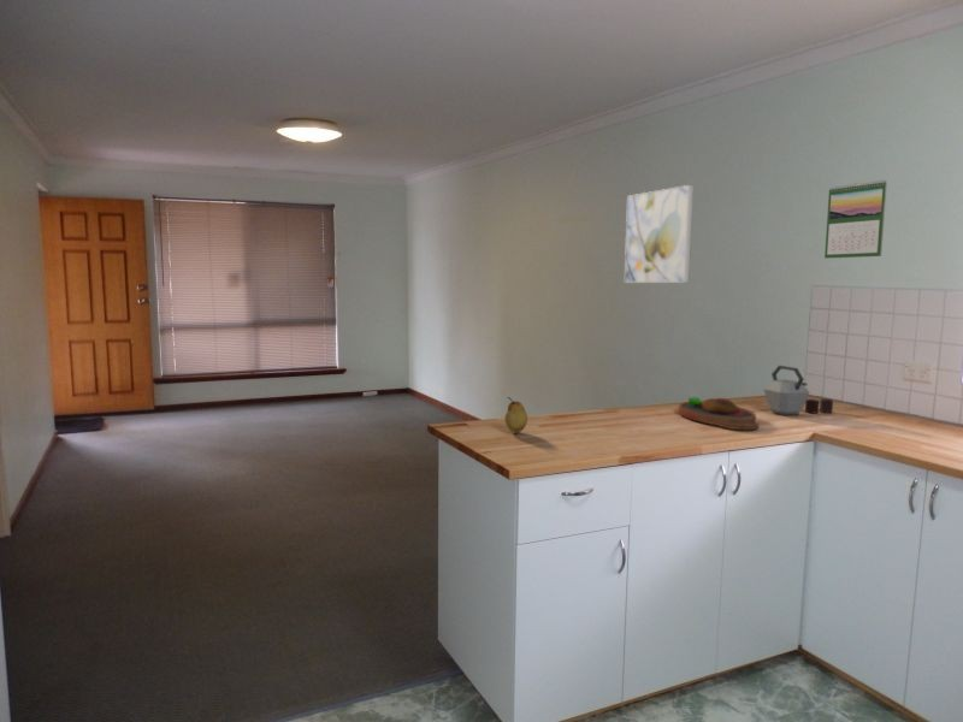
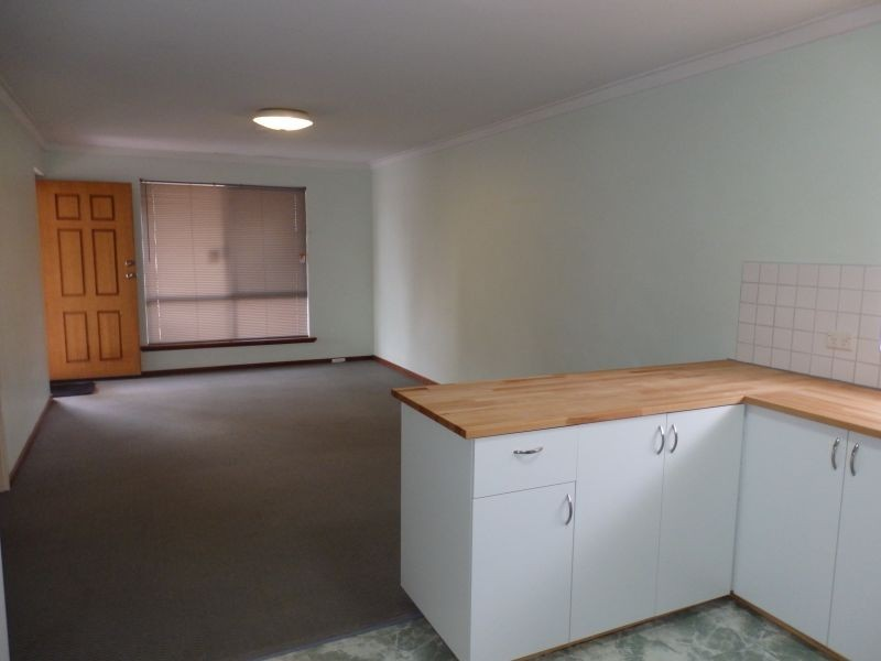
- kettle [763,365,834,416]
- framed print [624,184,695,284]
- calendar [823,179,888,260]
- fruit [503,396,528,433]
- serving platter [678,396,761,431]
